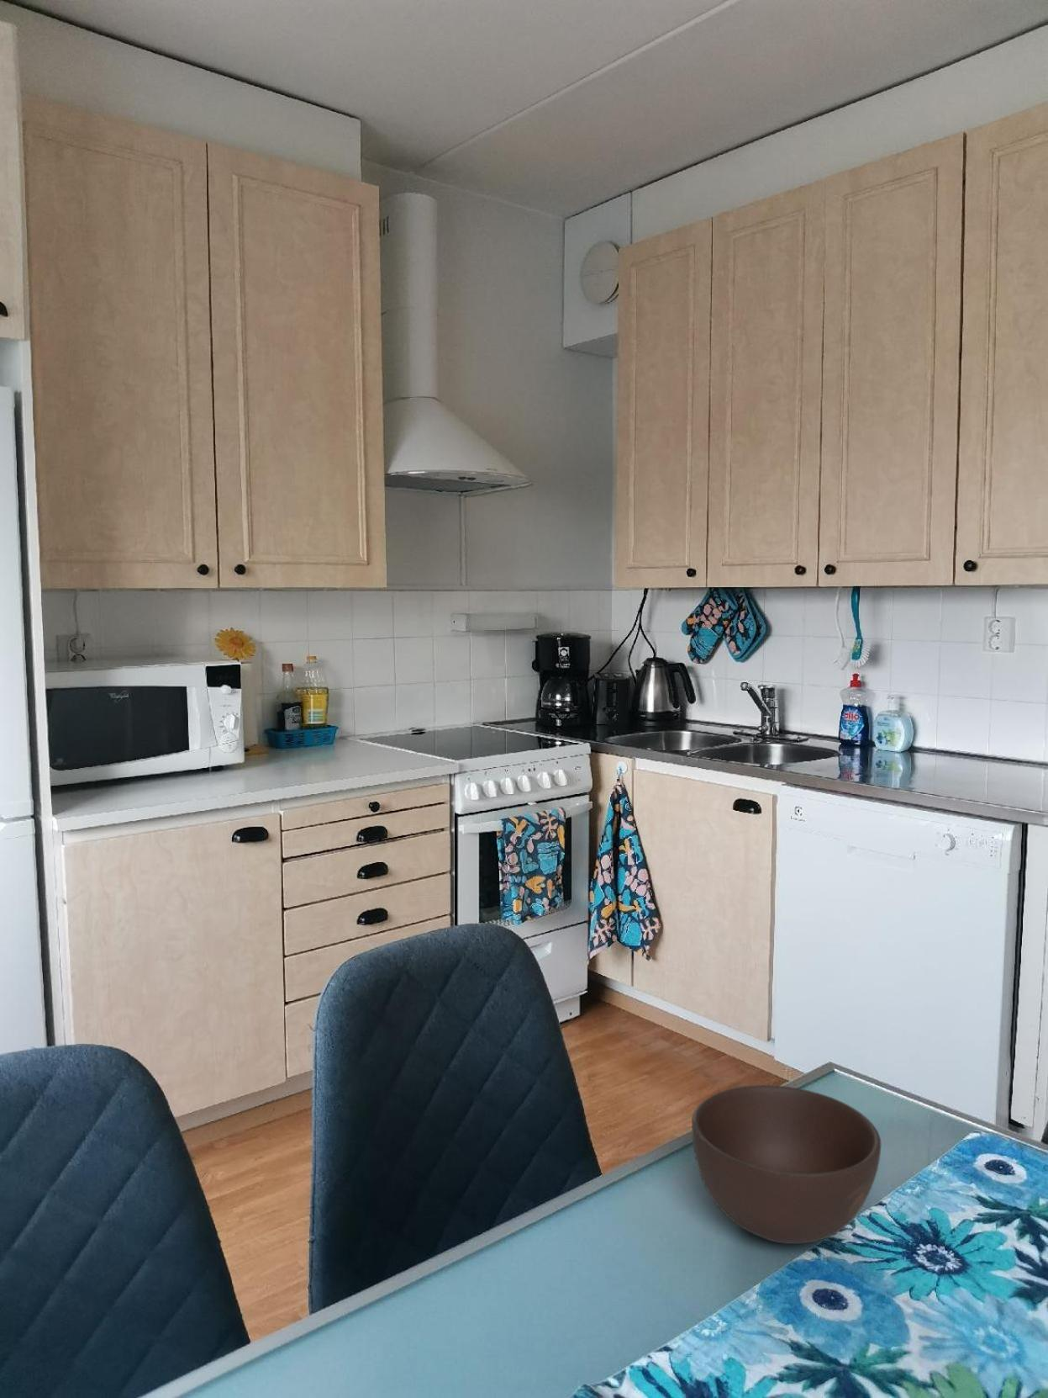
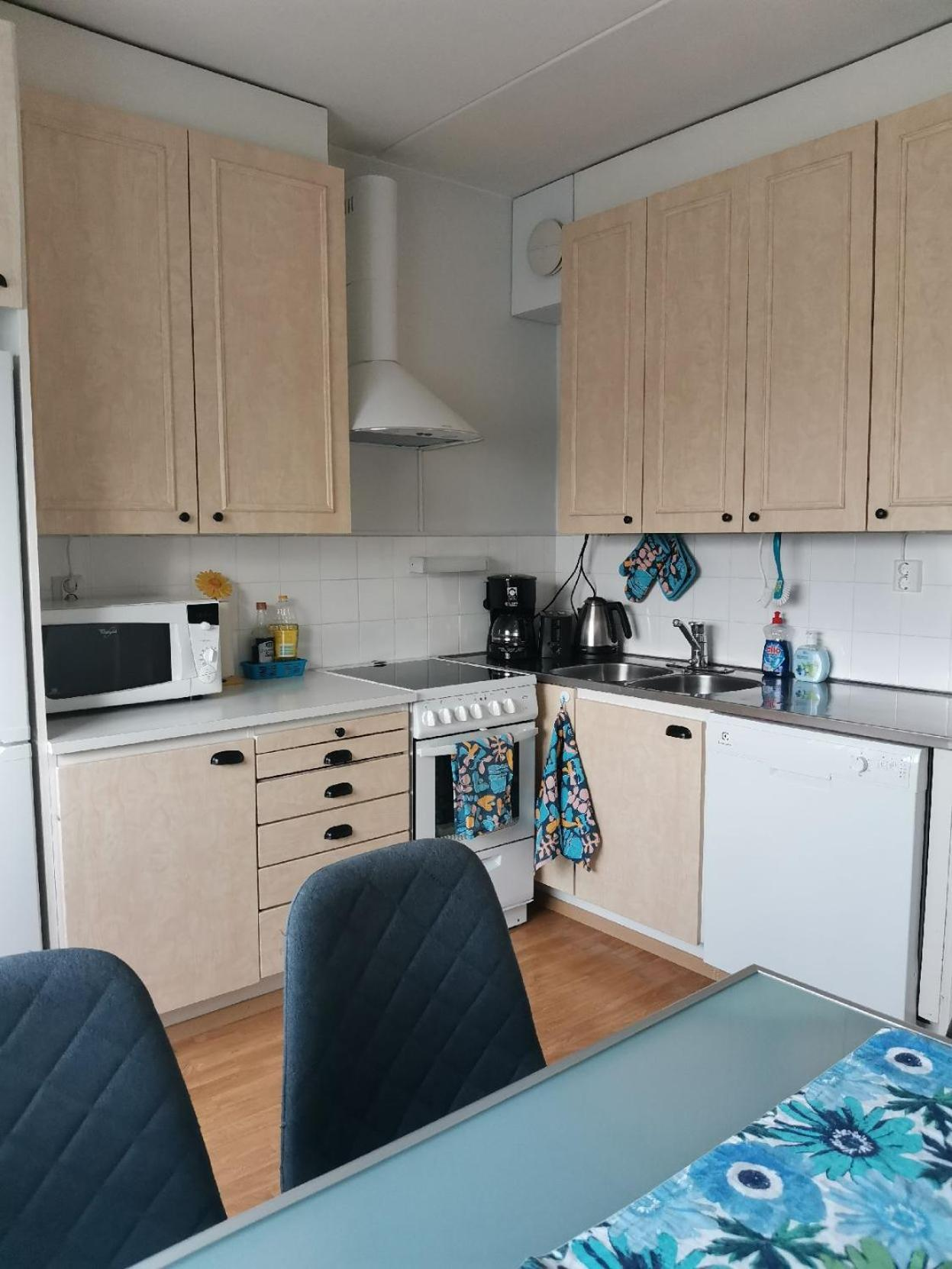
- bowl [691,1084,882,1245]
